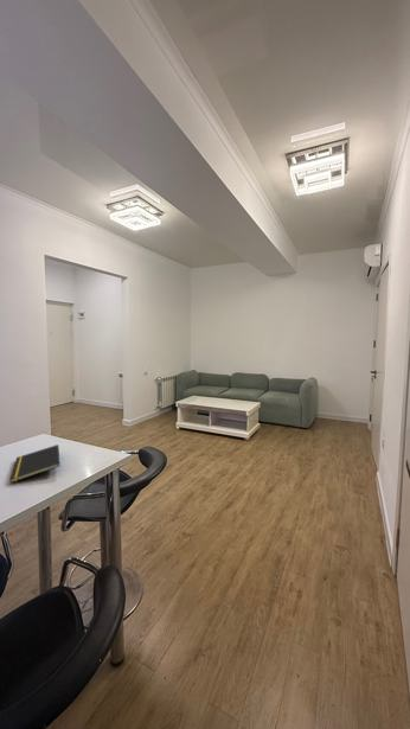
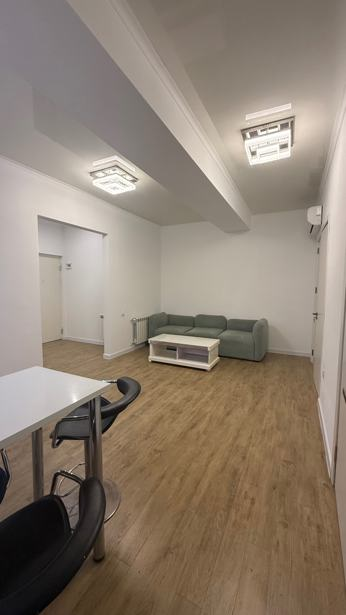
- notepad [9,443,60,484]
